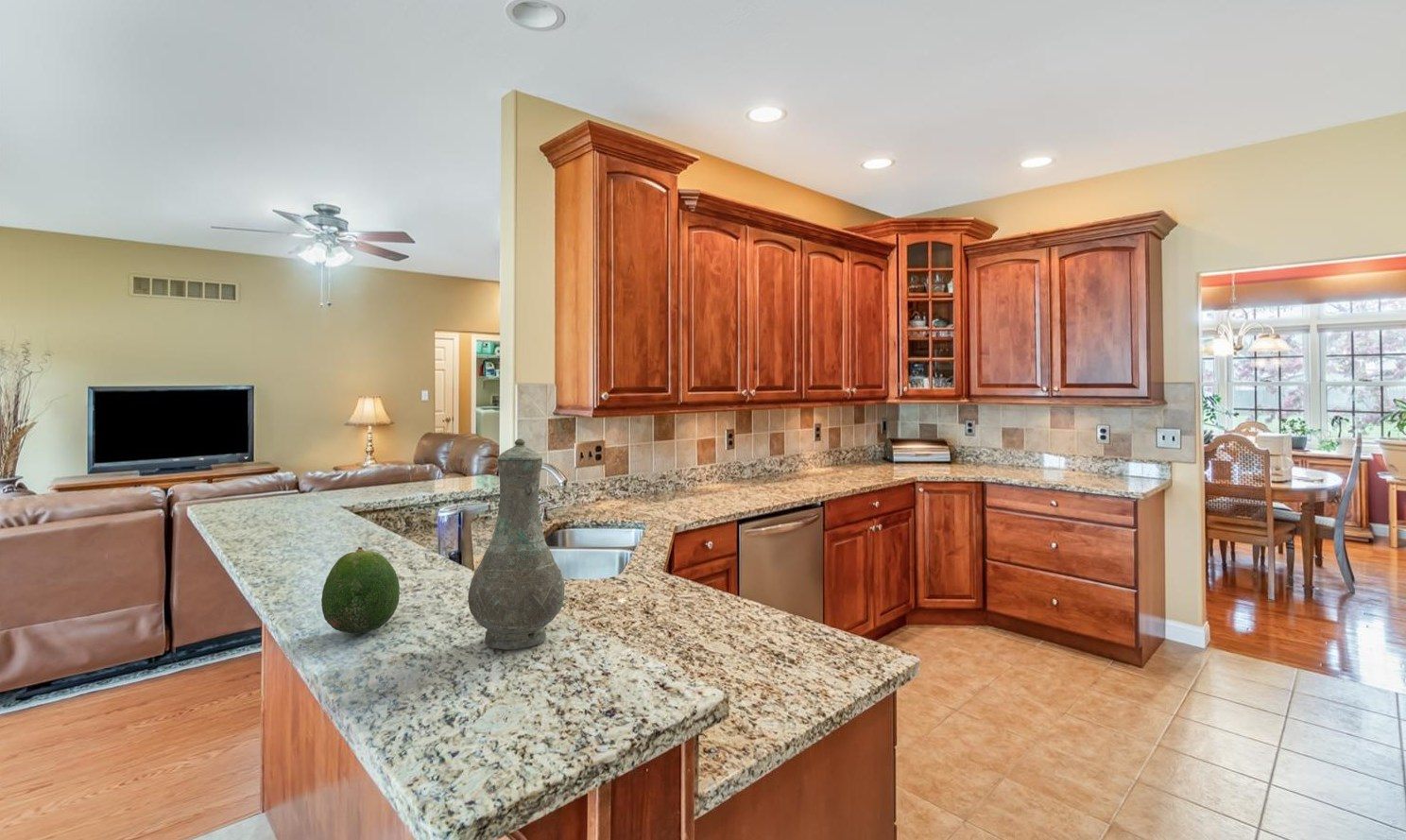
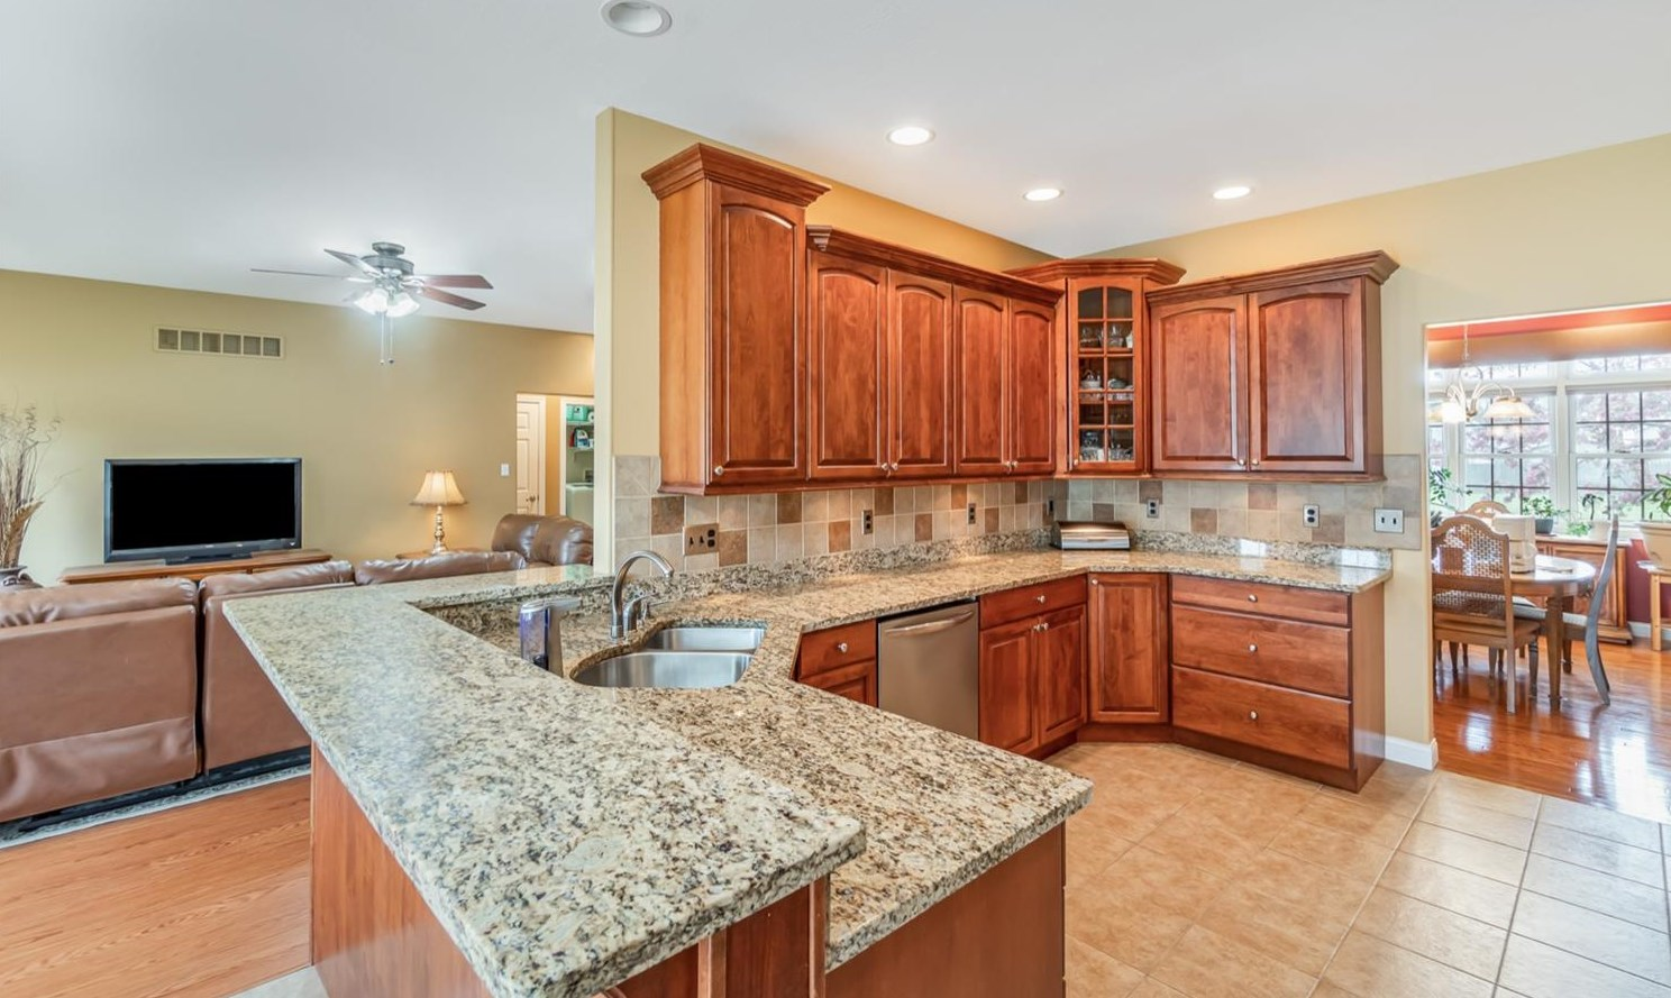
- vase [467,437,565,650]
- fruit [320,546,401,634]
